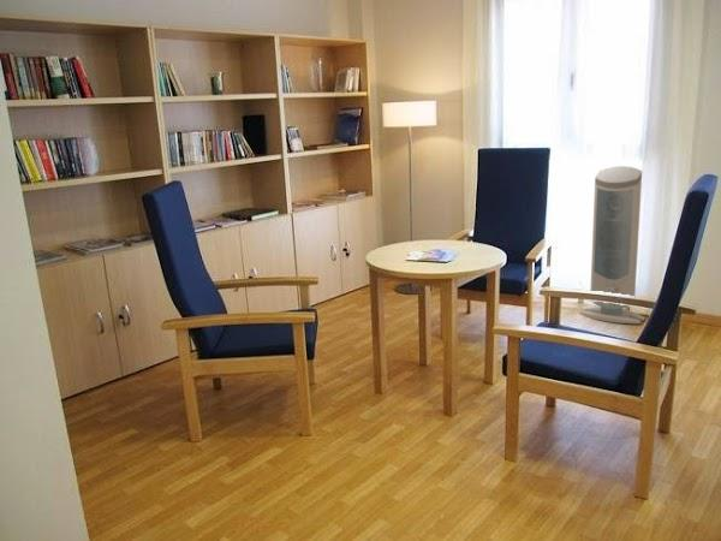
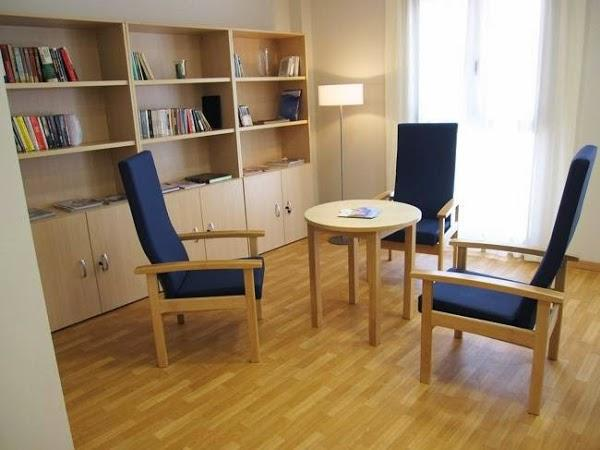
- air purifier [578,165,646,325]
